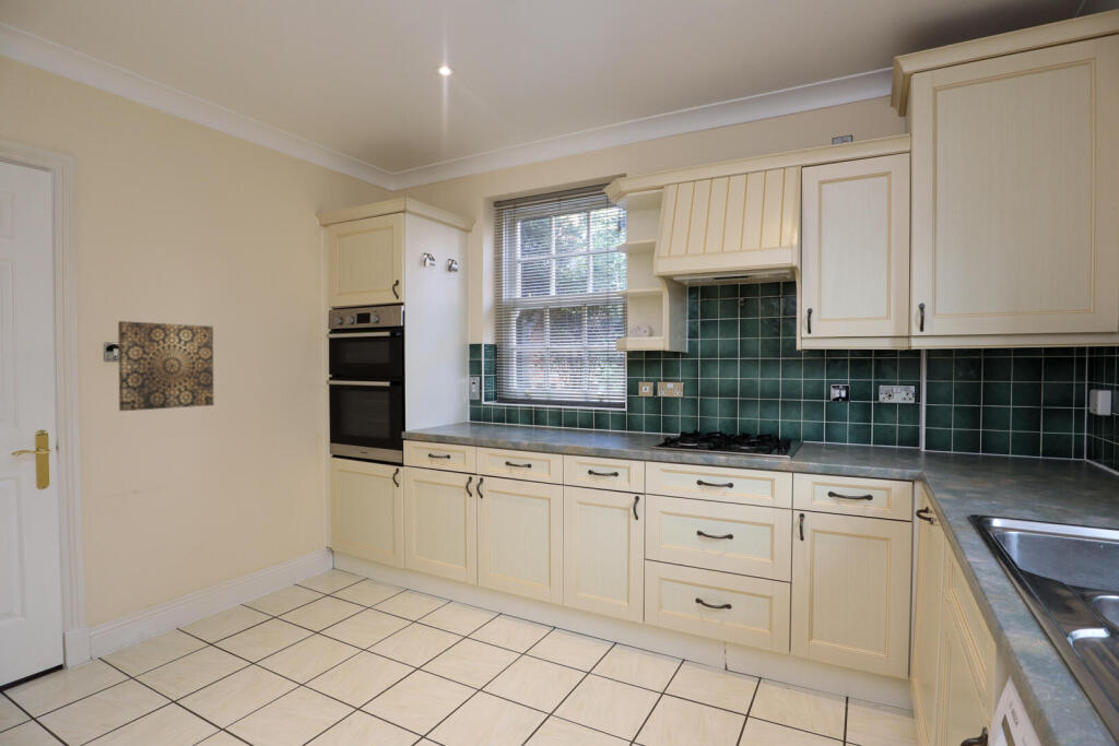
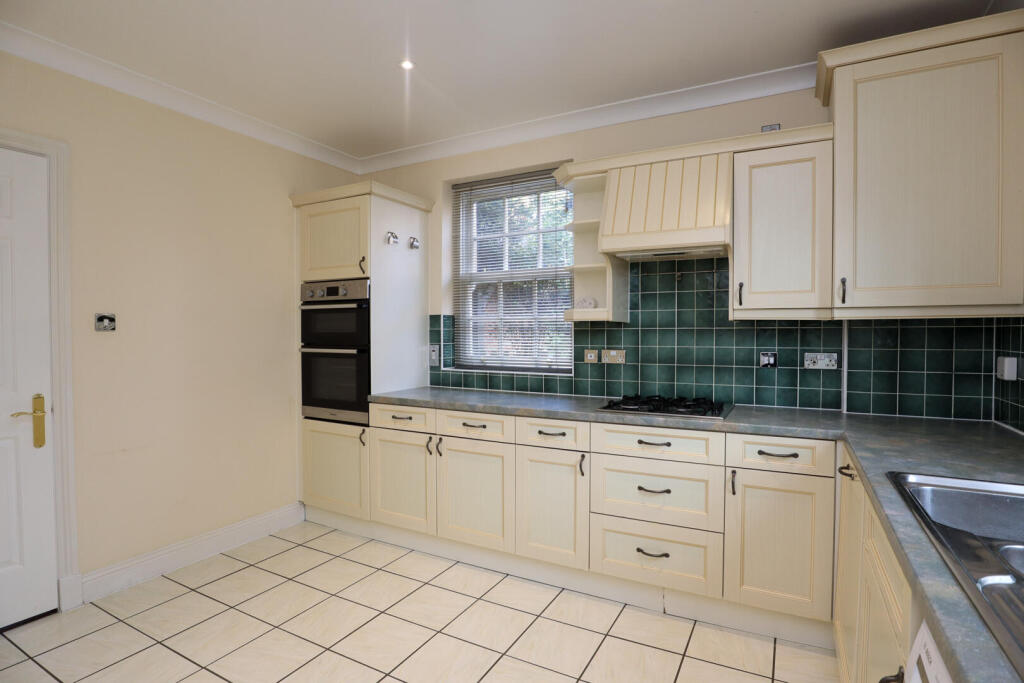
- wall art [117,320,214,412]
